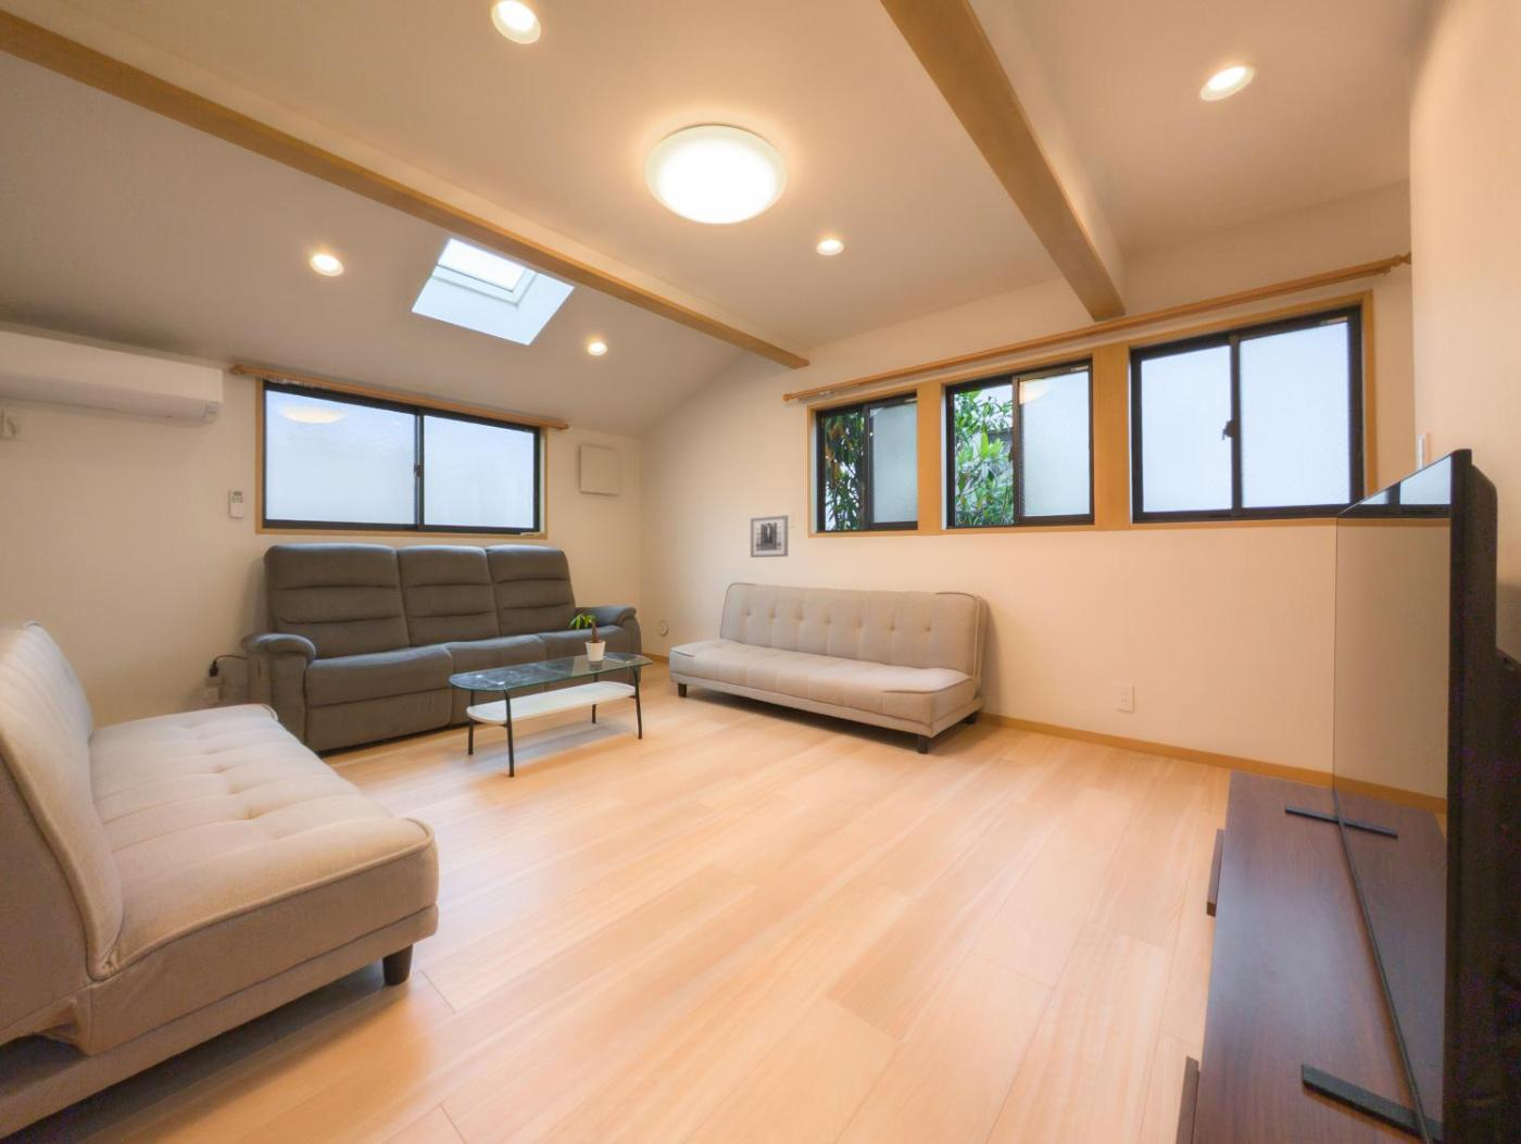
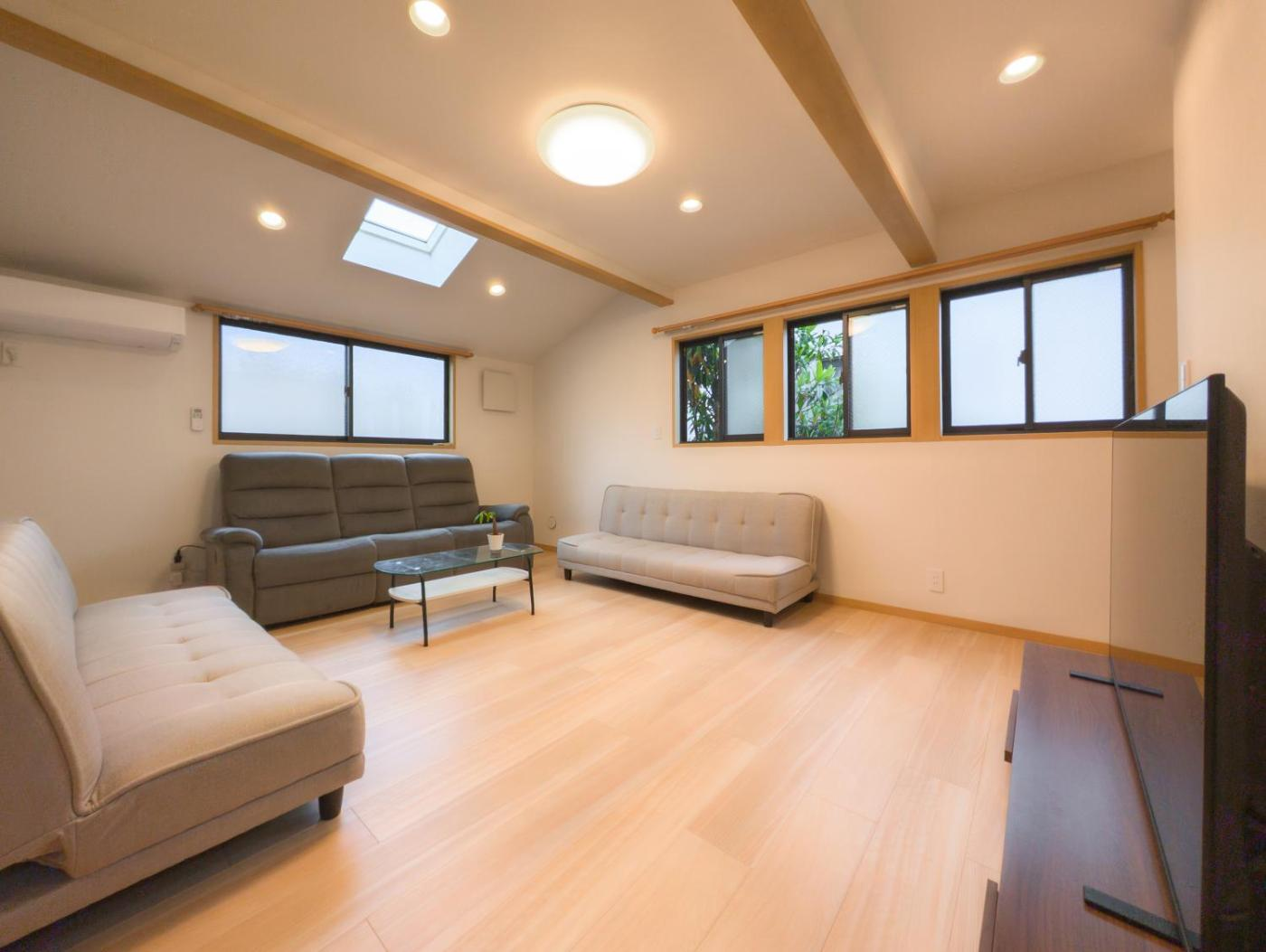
- wall art [750,514,789,559]
